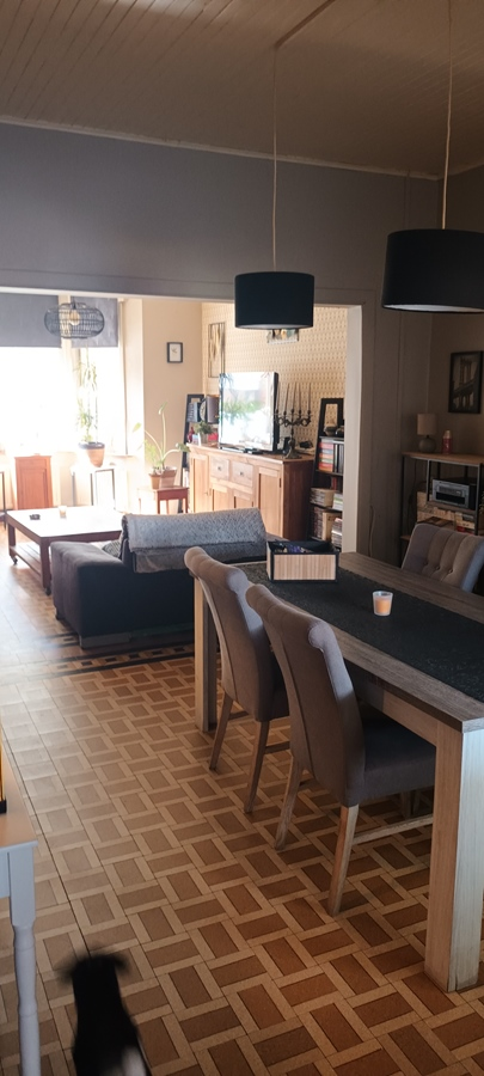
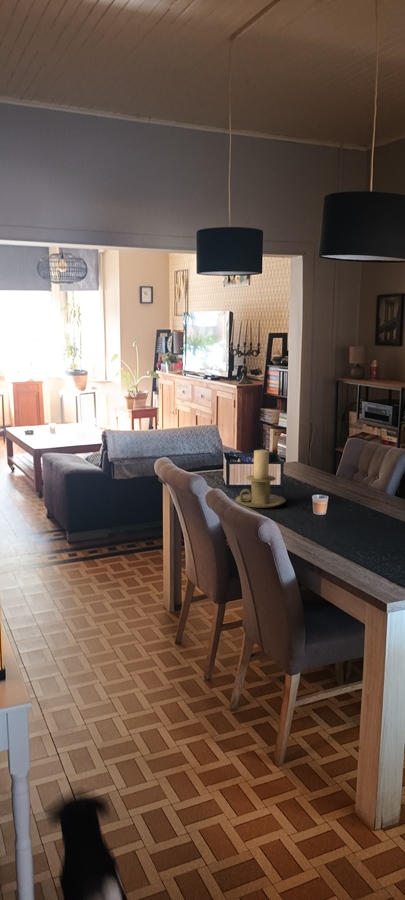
+ candle holder [234,449,287,509]
